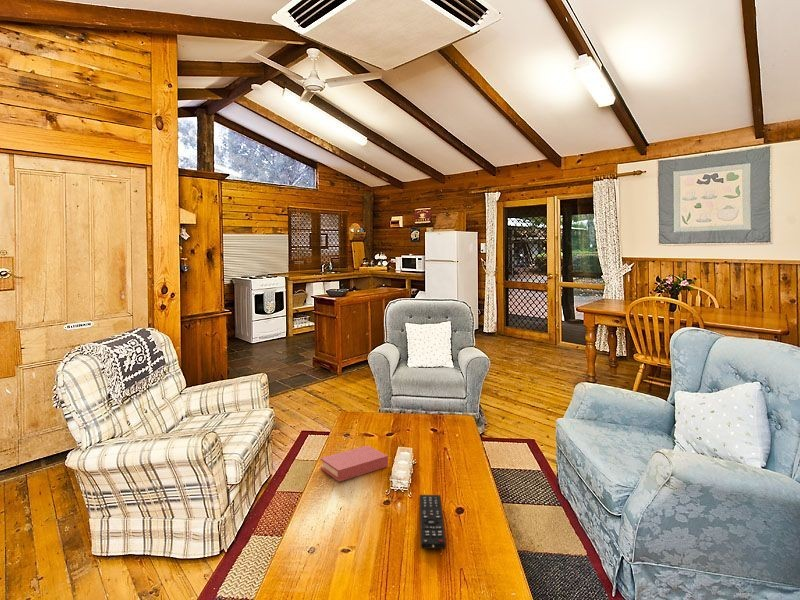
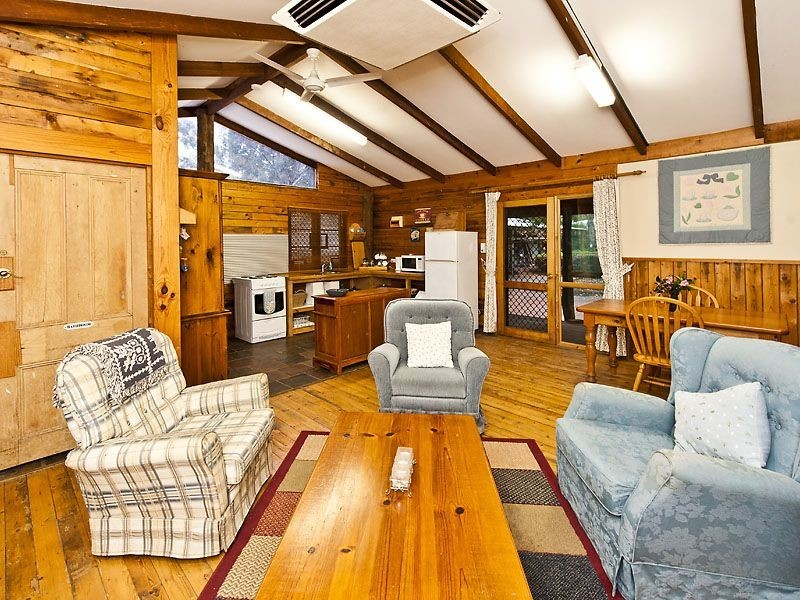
- remote control [419,494,447,550]
- book [319,445,389,483]
